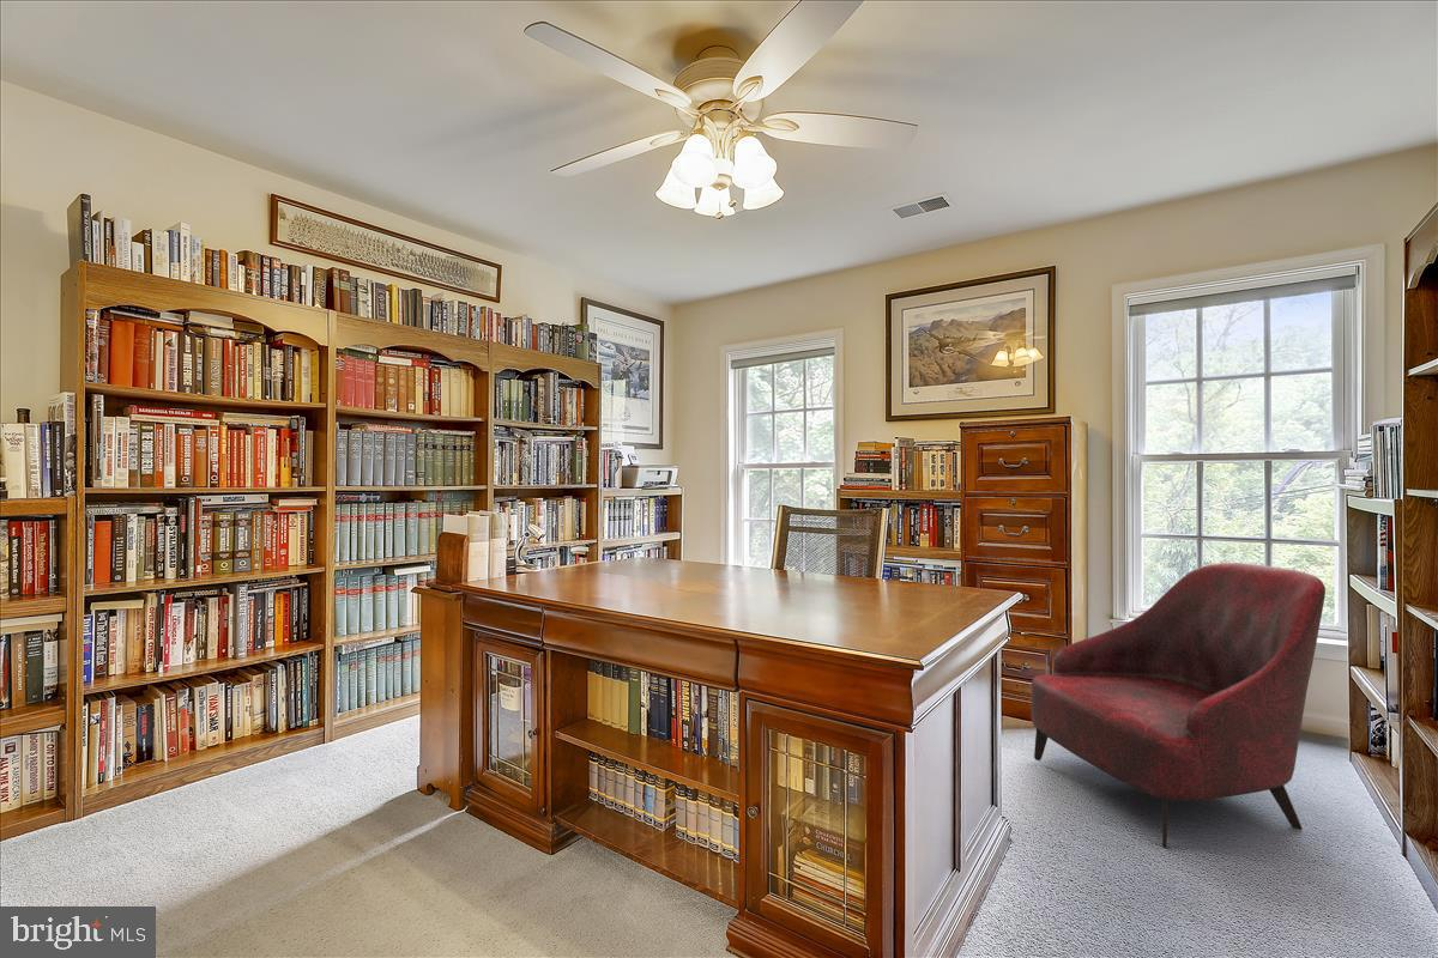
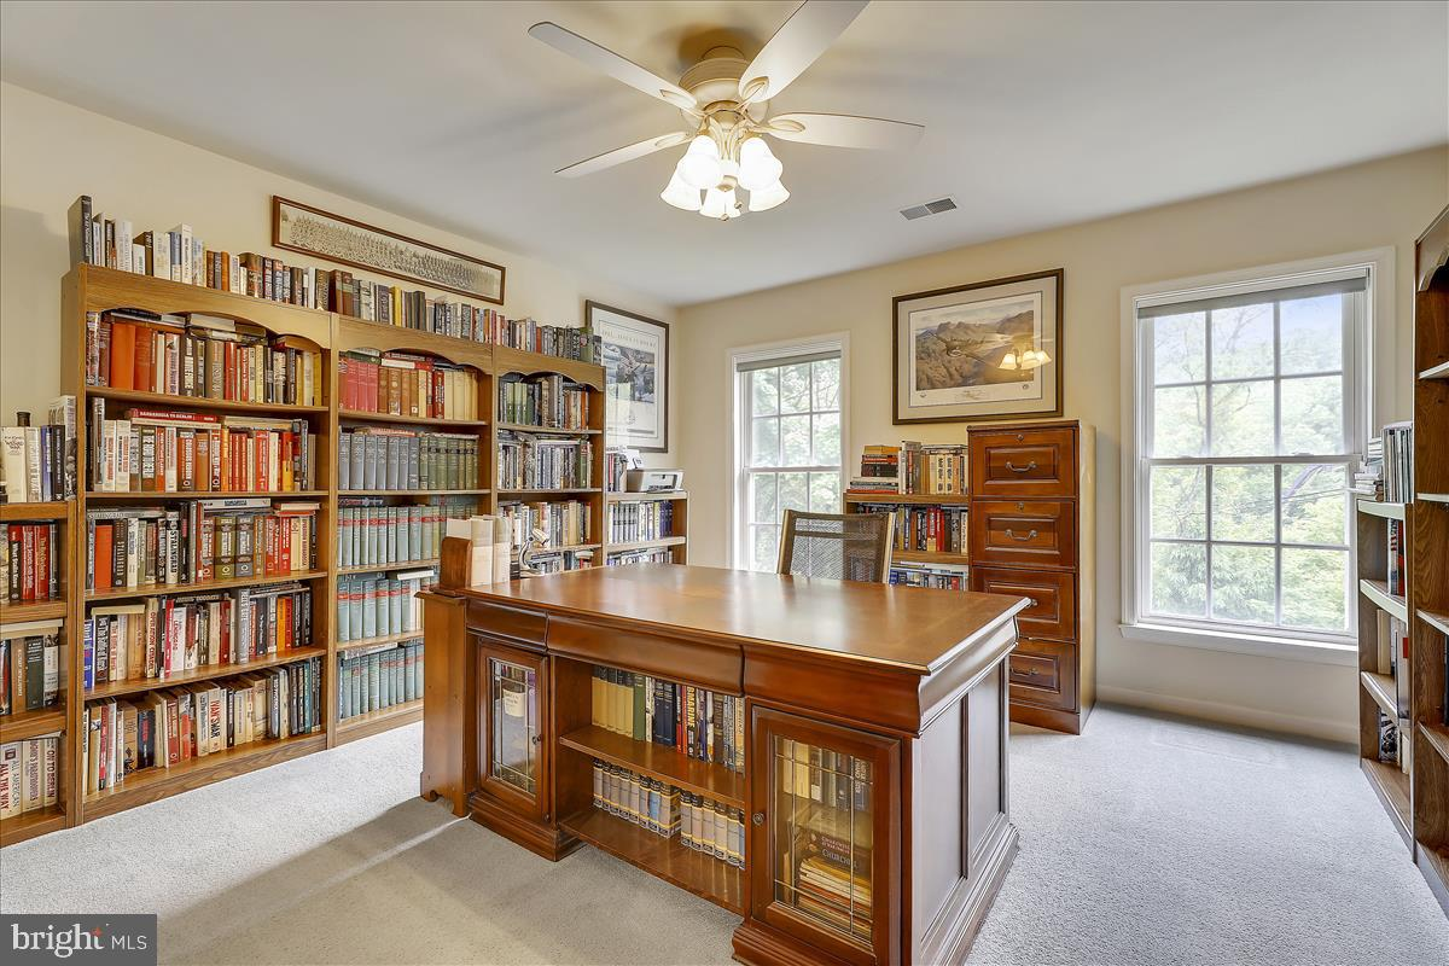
- armchair [1031,562,1327,849]
